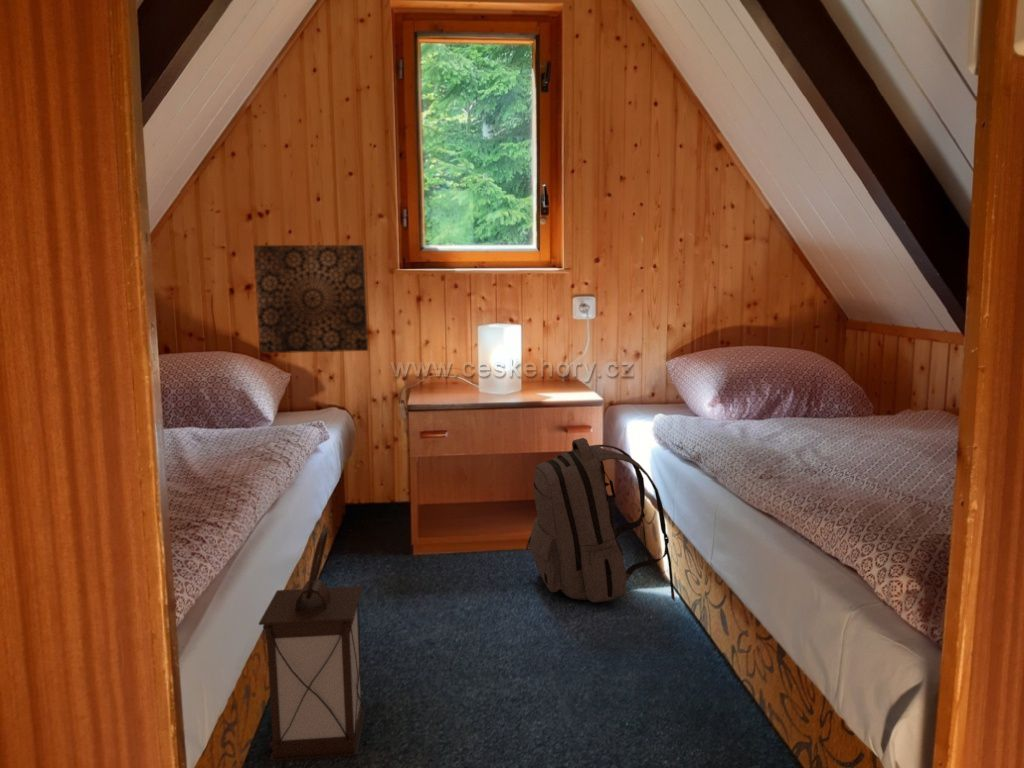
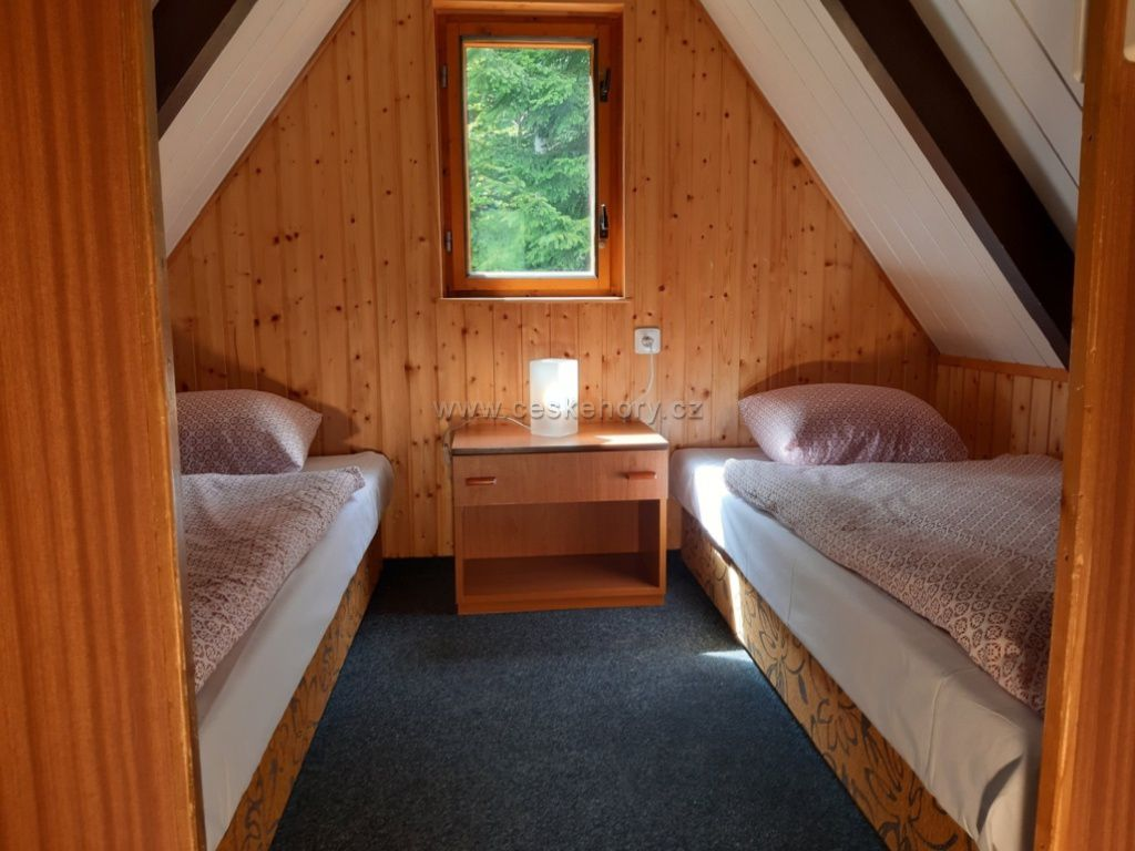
- lantern [258,525,366,762]
- backpack [525,437,676,603]
- wall art [253,244,369,354]
